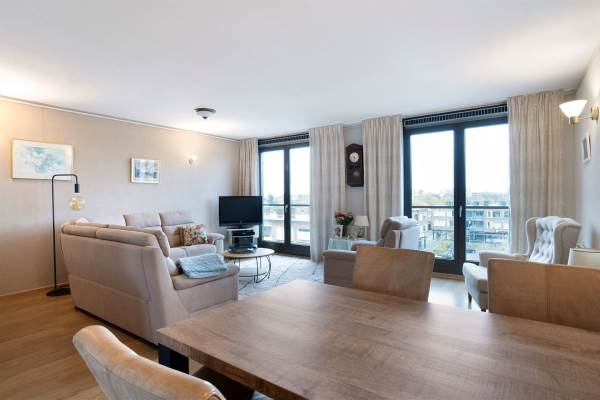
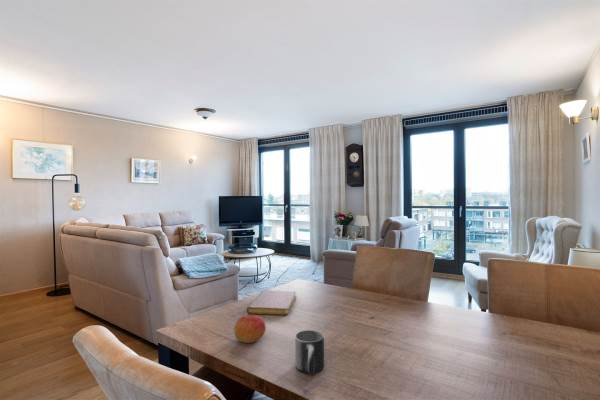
+ mug [294,329,325,376]
+ notebook [246,289,297,316]
+ apple [233,314,267,344]
